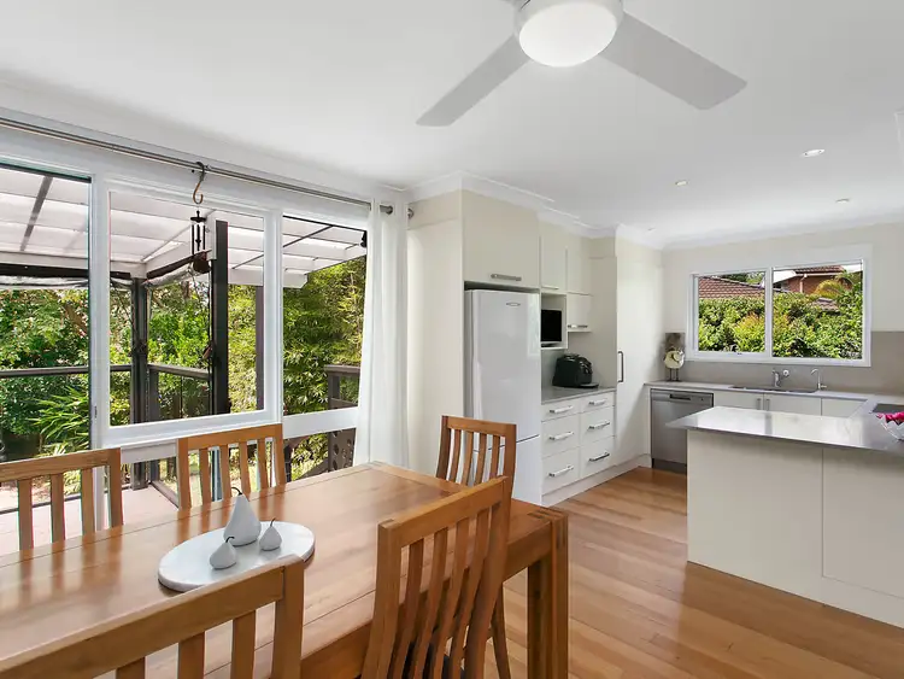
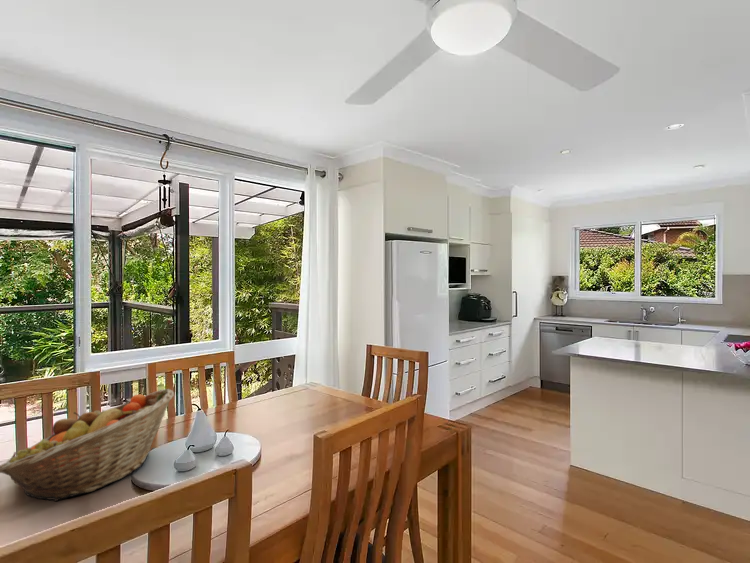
+ fruit basket [0,388,175,502]
